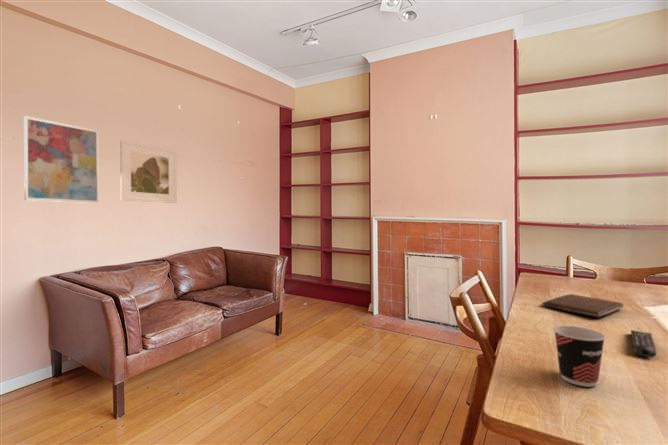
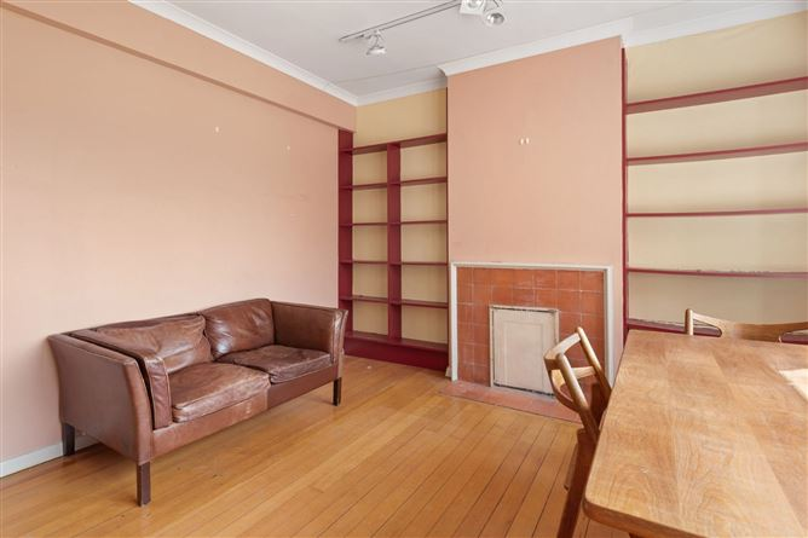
- remote control [630,329,657,359]
- cup [552,325,607,388]
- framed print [119,139,178,204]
- wall art [23,115,99,204]
- book [541,293,625,318]
